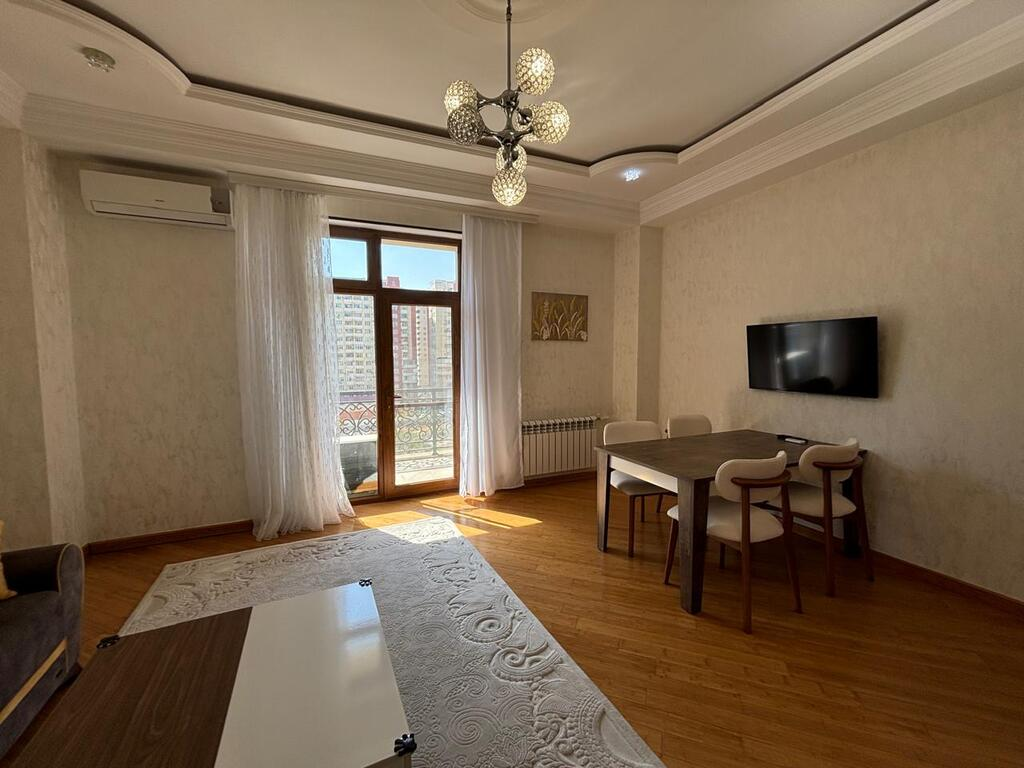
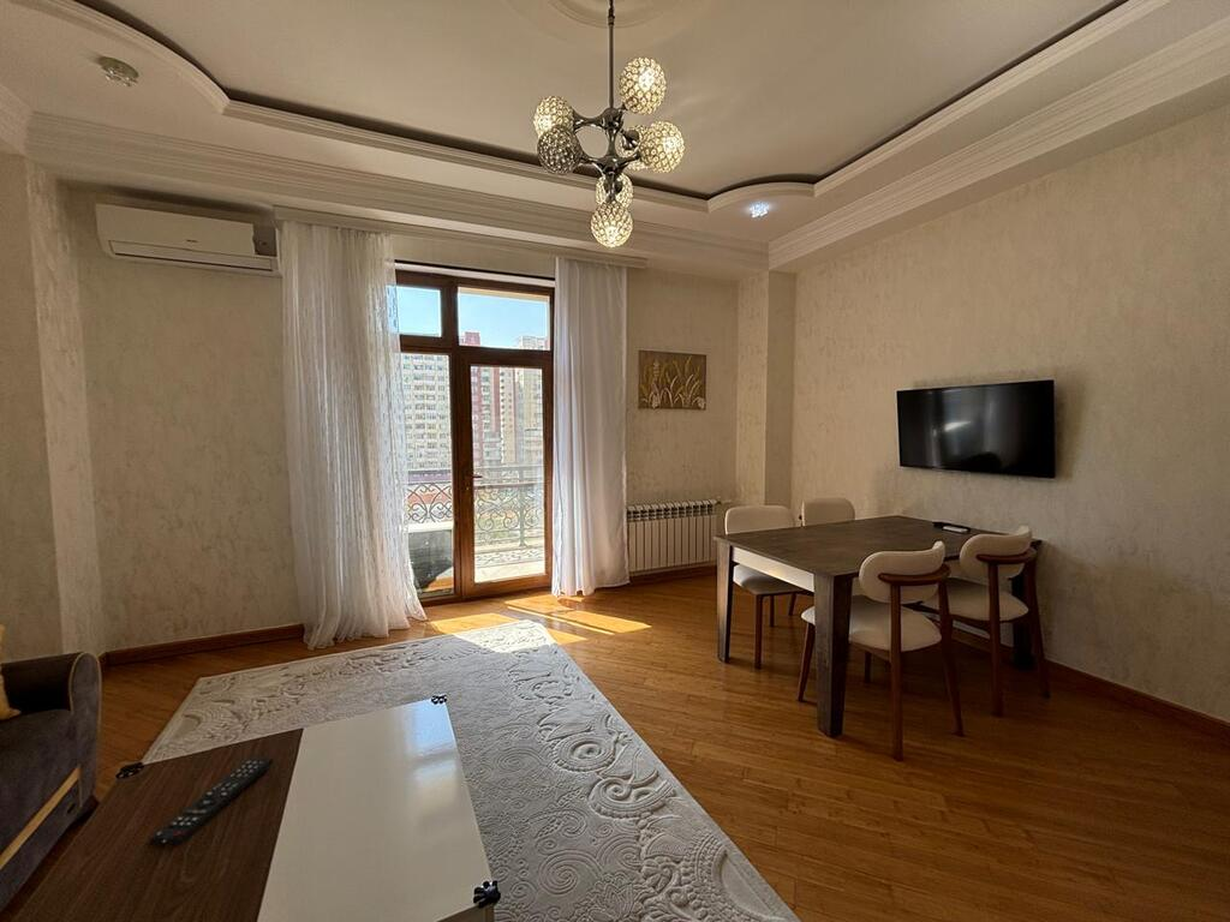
+ remote control [149,756,274,846]
